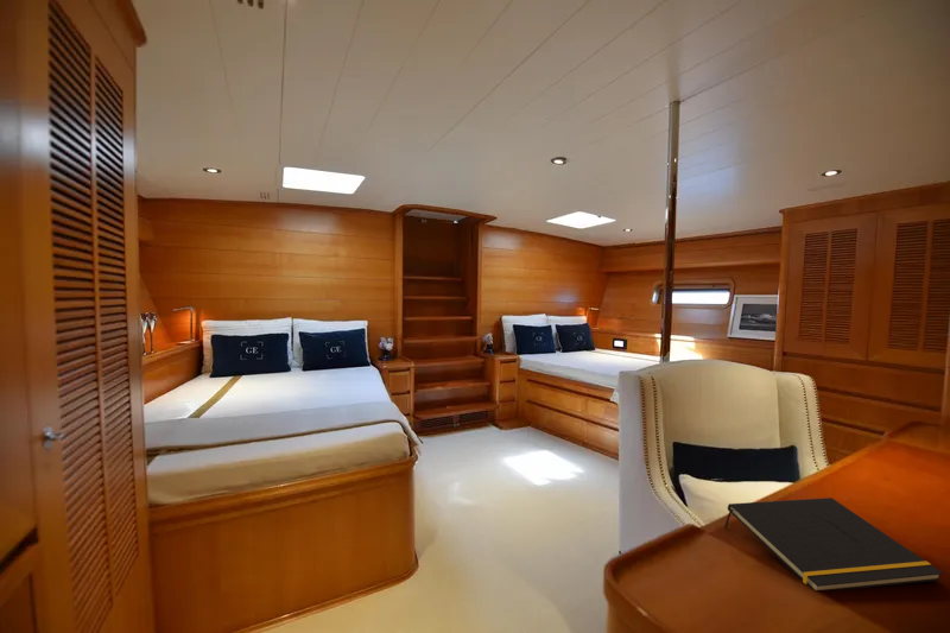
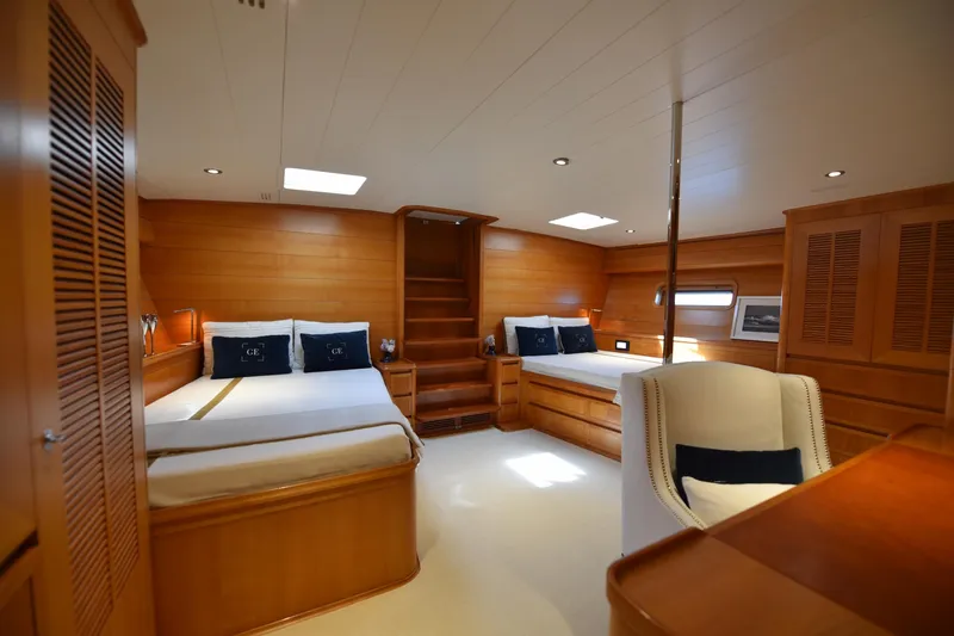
- notepad [723,496,944,591]
